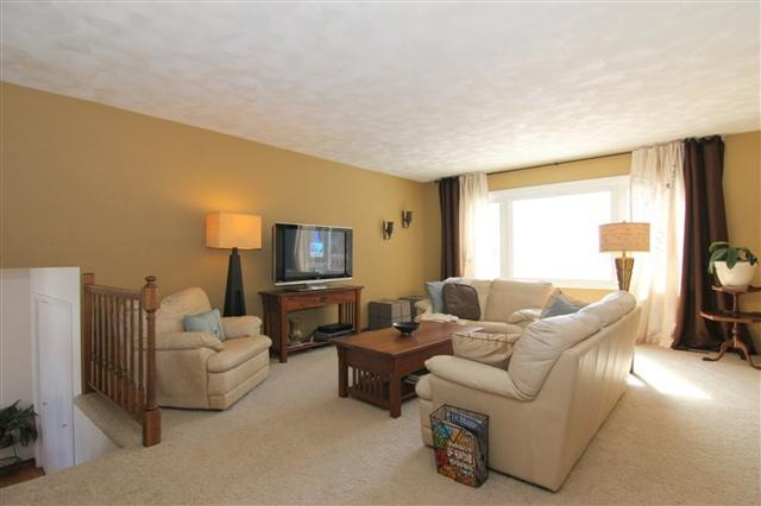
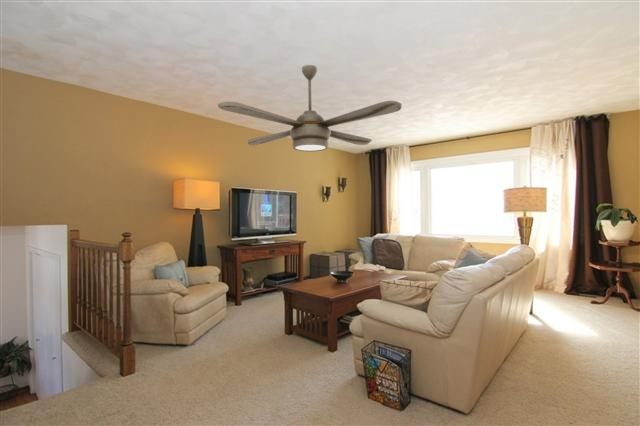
+ ceiling fan [217,64,403,152]
